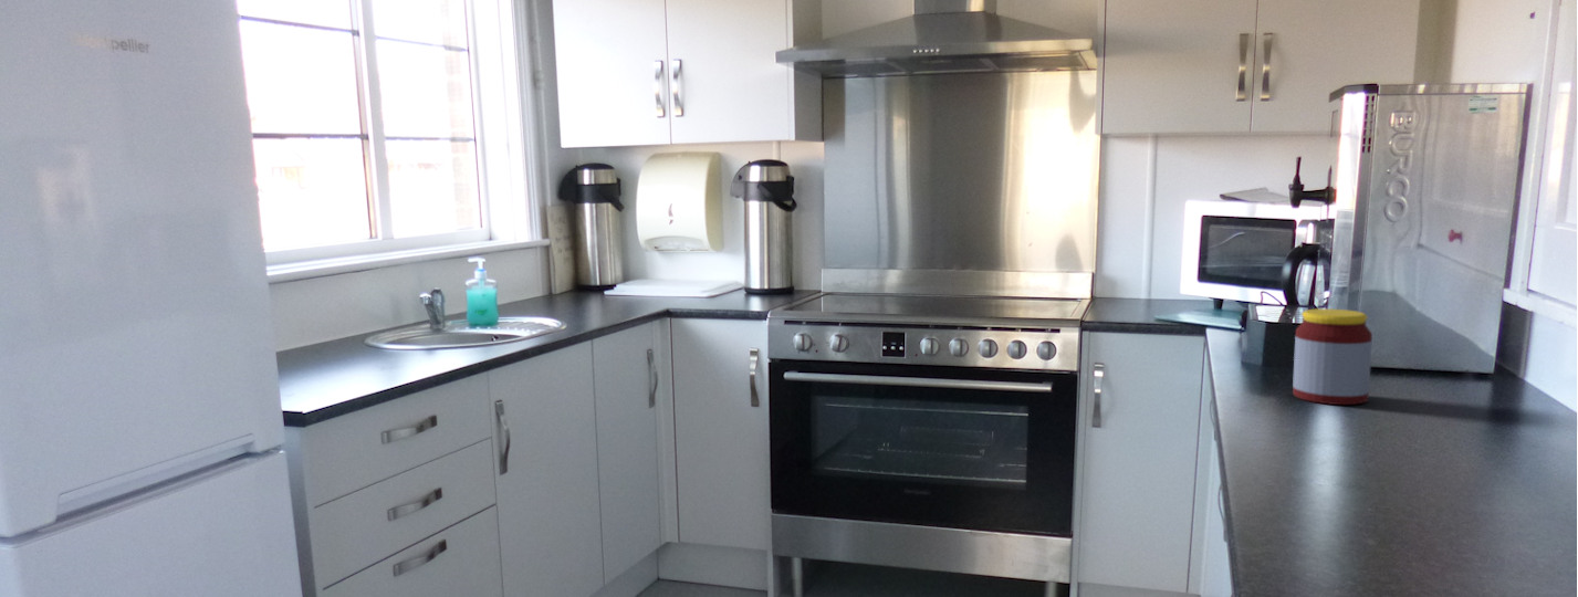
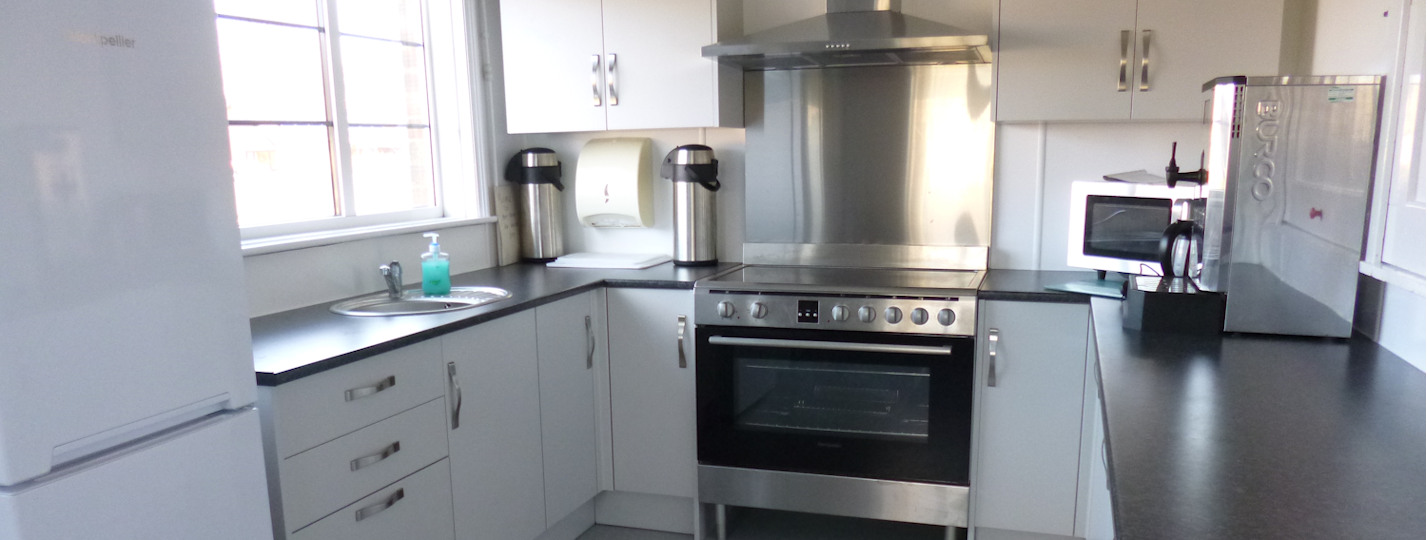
- jar [1292,307,1373,406]
